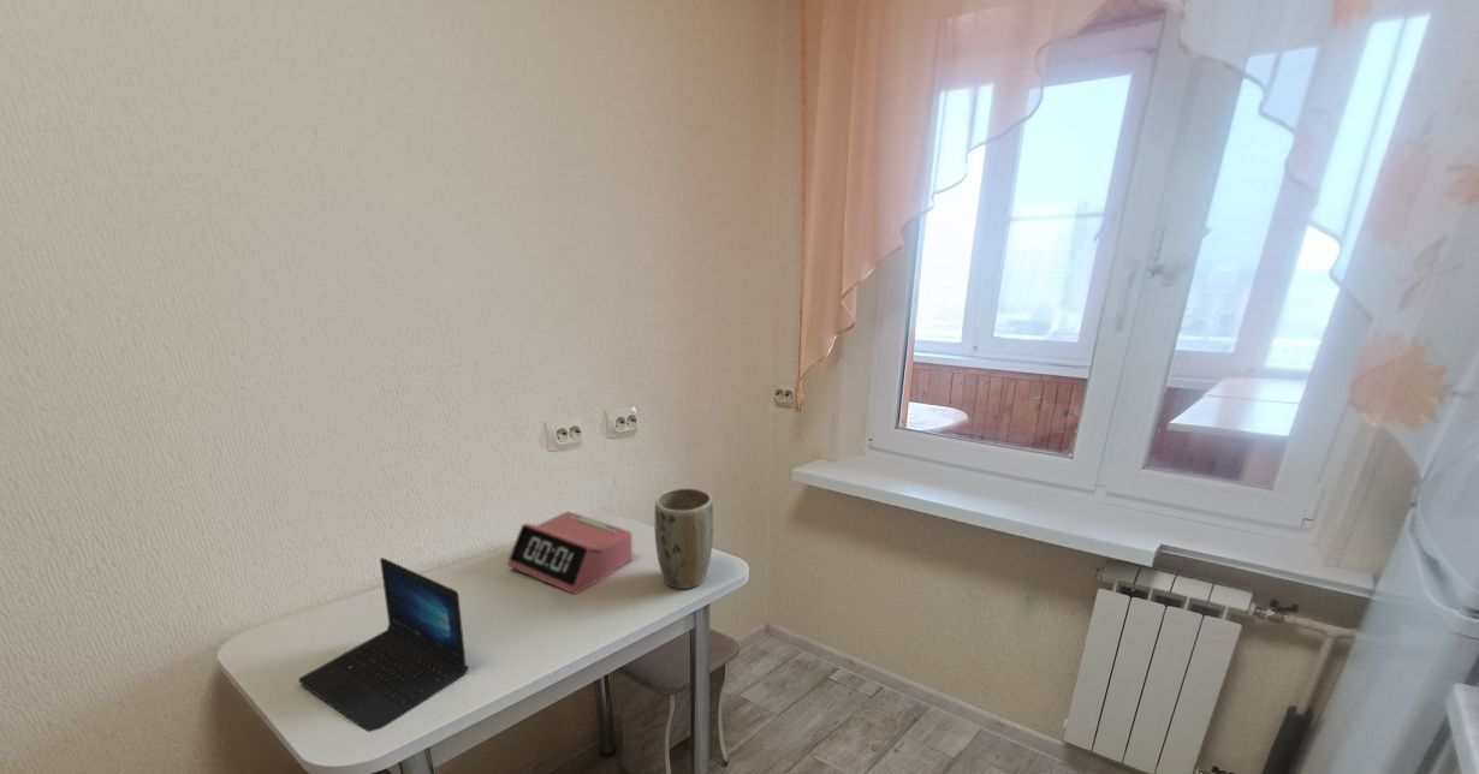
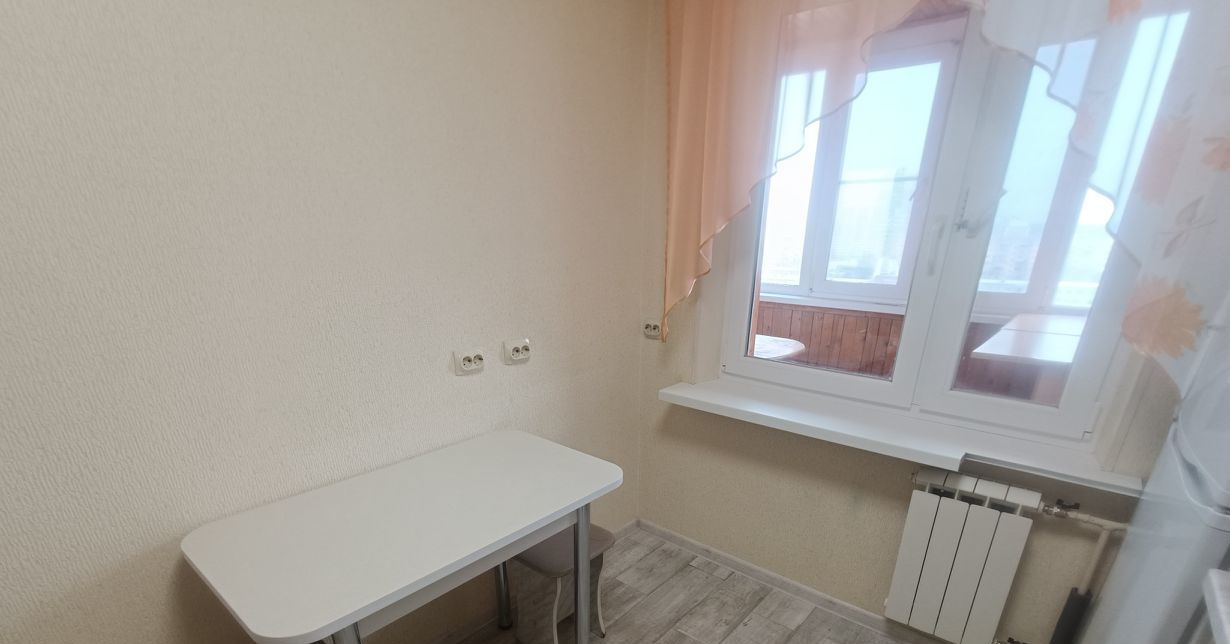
- alarm clock [506,510,634,596]
- laptop [297,556,469,733]
- plant pot [653,487,714,590]
